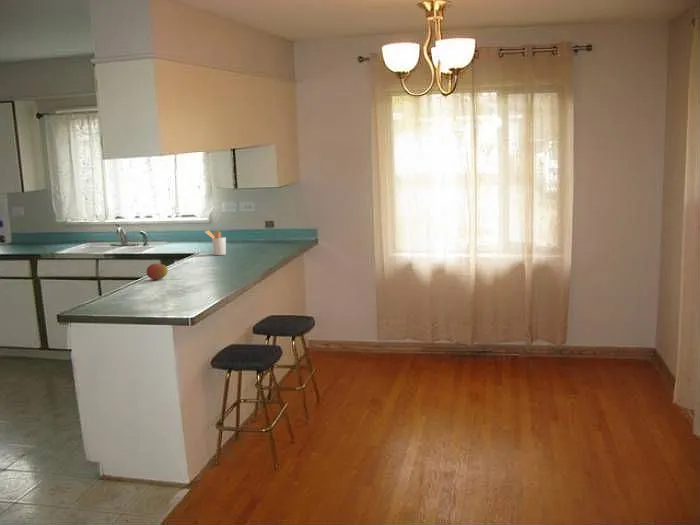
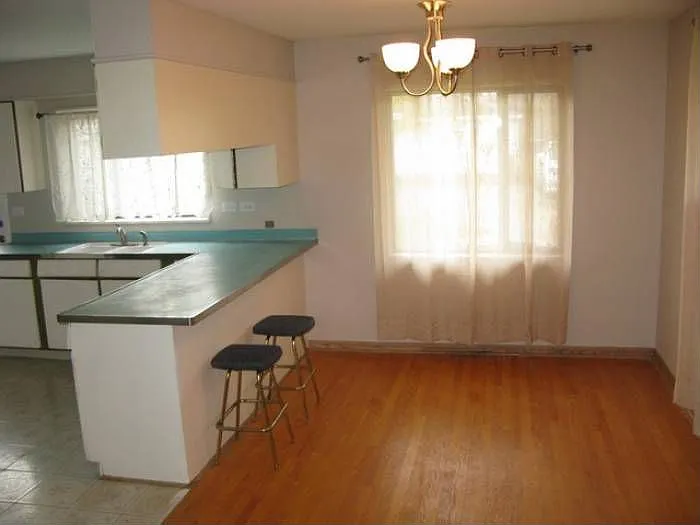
- utensil holder [203,229,227,256]
- fruit [146,263,169,281]
